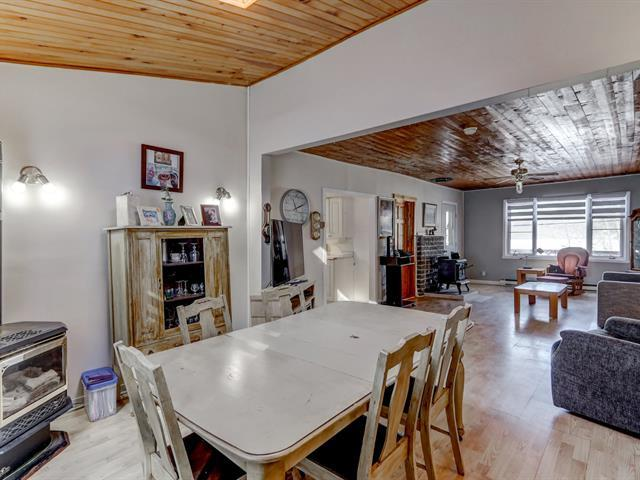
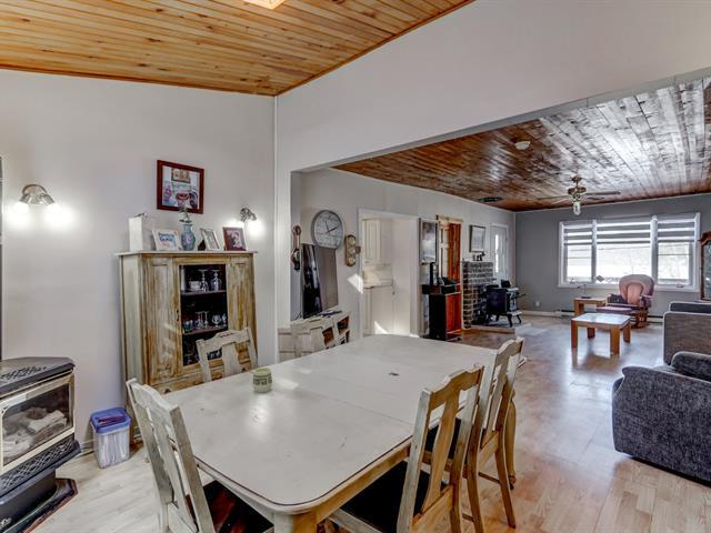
+ cup [251,366,273,393]
